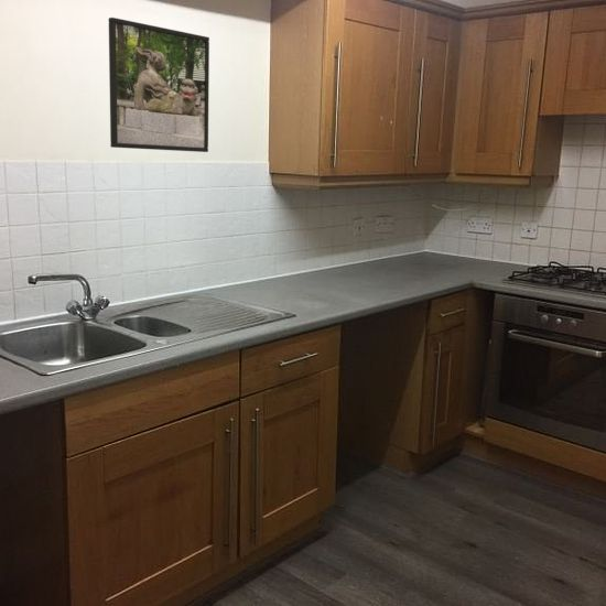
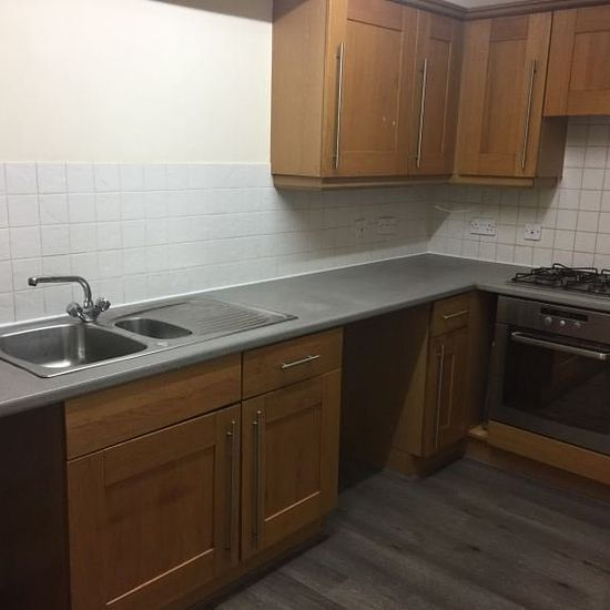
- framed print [108,17,210,153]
